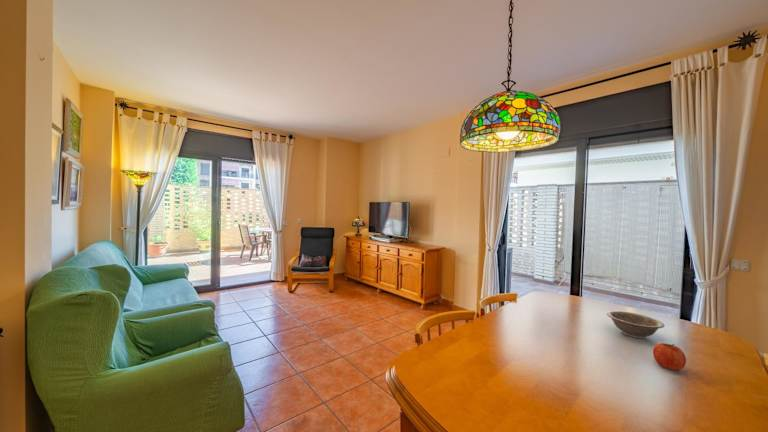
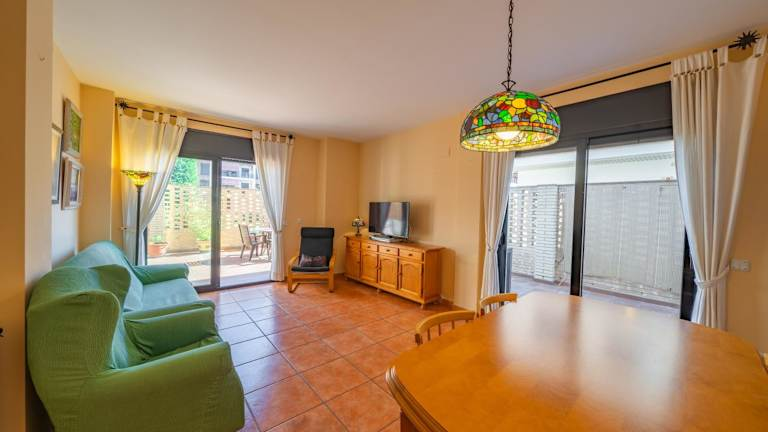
- decorative bowl [606,310,665,340]
- fruit [652,342,687,371]
